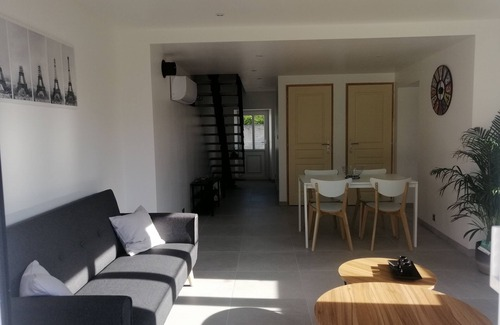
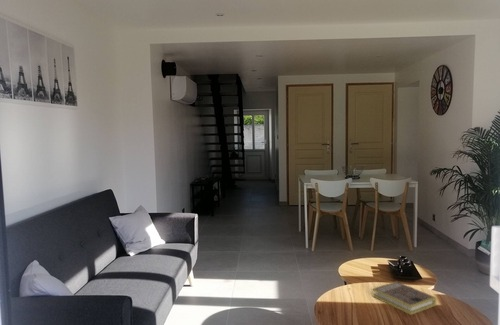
+ book [372,280,438,316]
